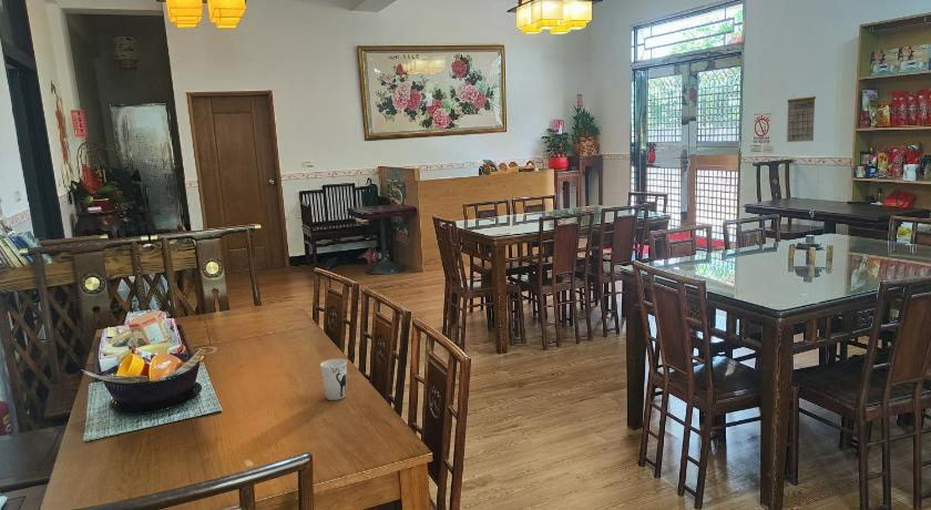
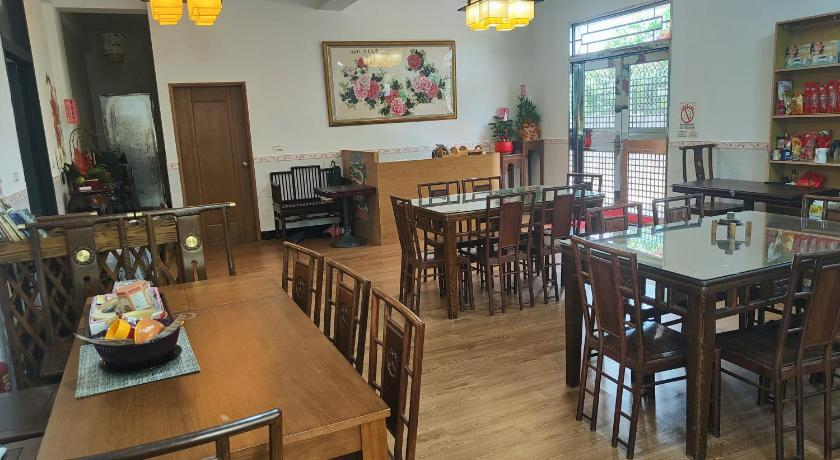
- cup [319,358,348,401]
- calendar [786,91,817,143]
